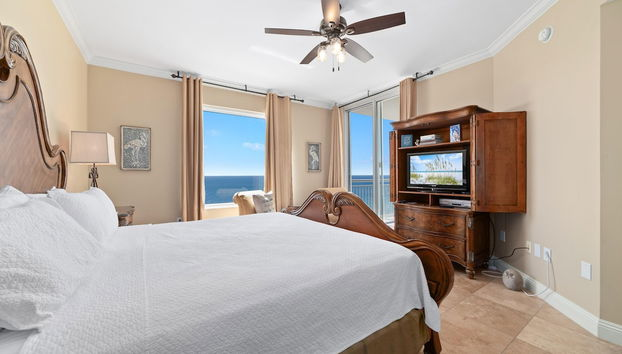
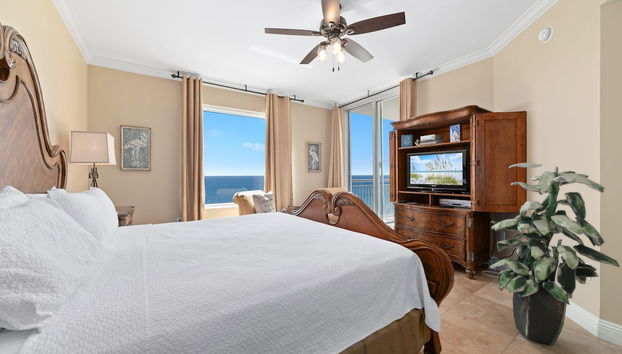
+ indoor plant [489,162,621,346]
